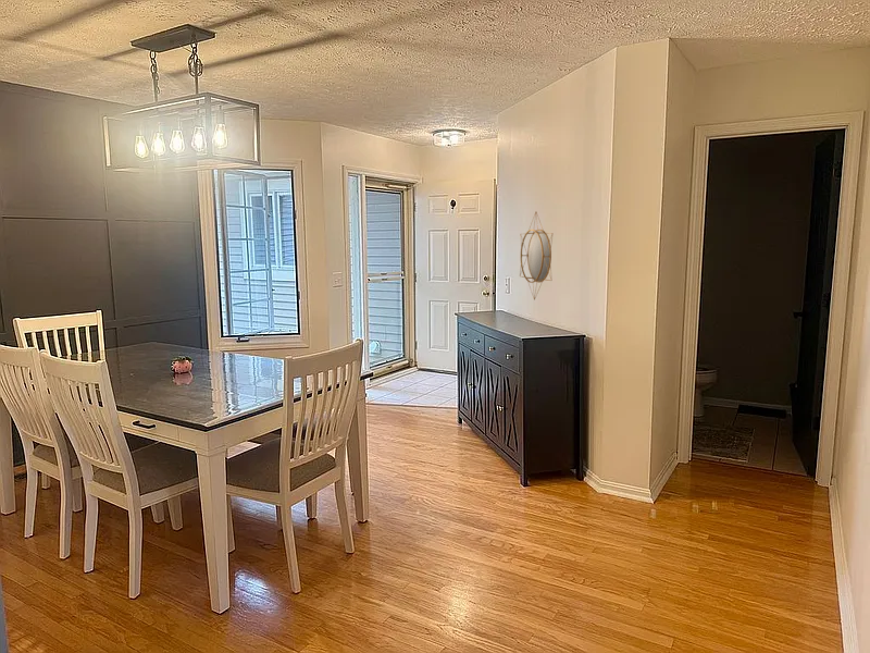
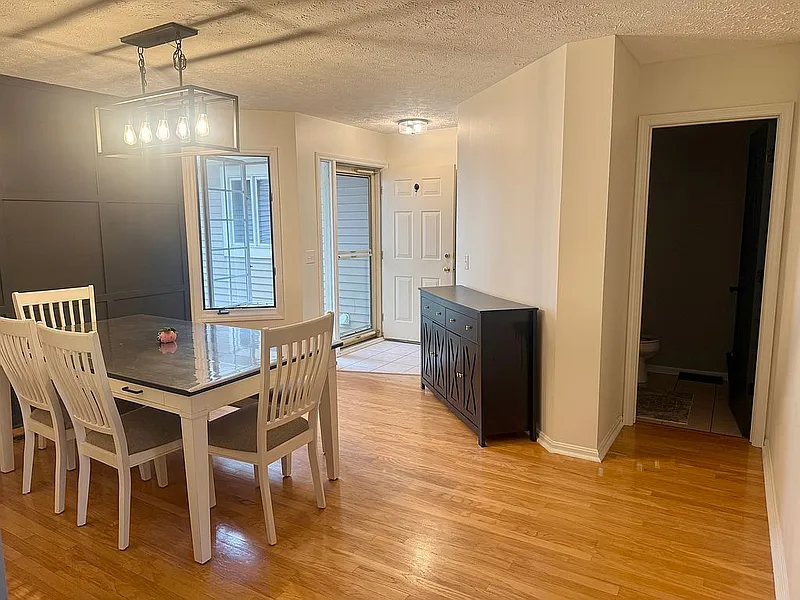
- home mirror [519,211,554,301]
